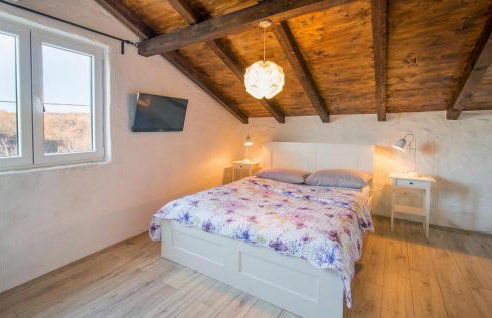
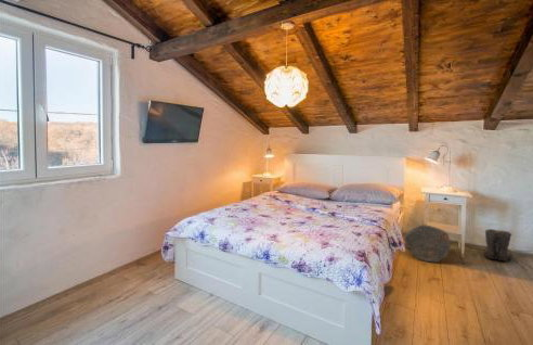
+ bag [403,223,452,264]
+ boots [483,228,514,263]
